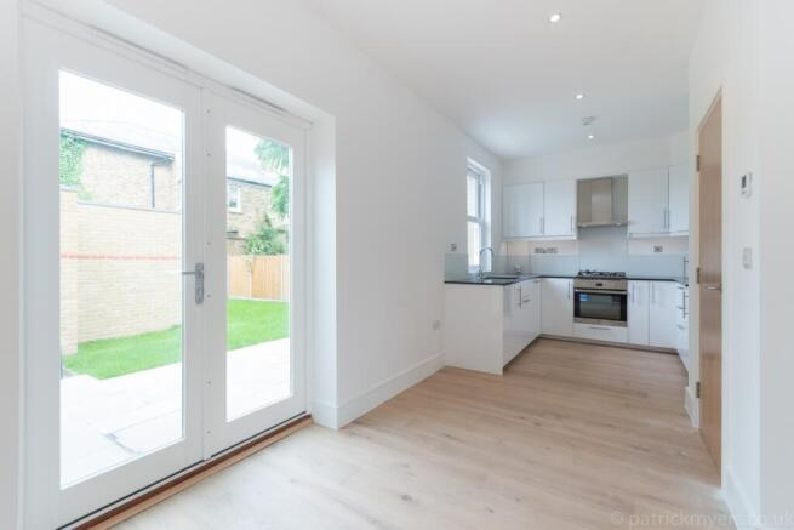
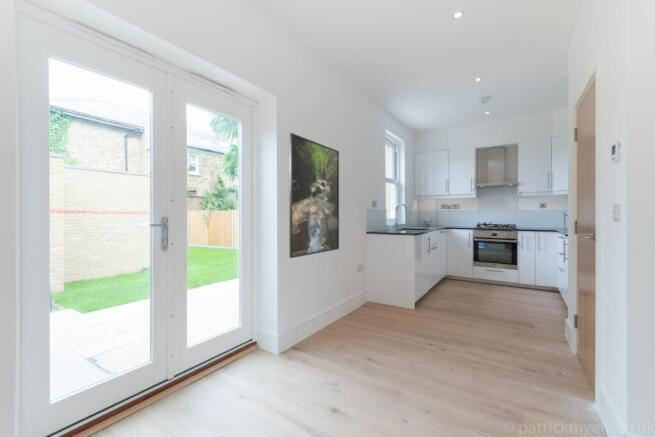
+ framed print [288,132,340,259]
